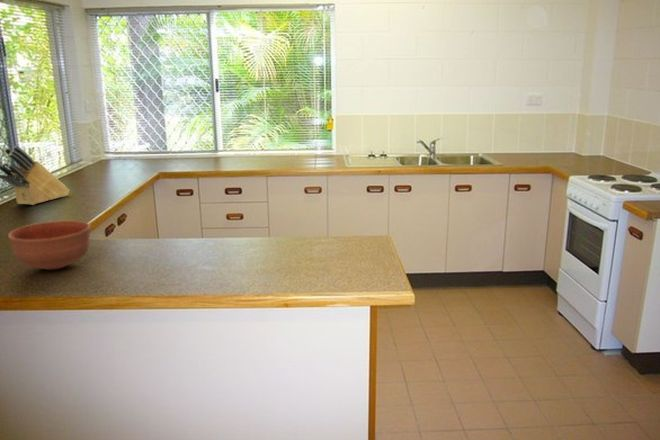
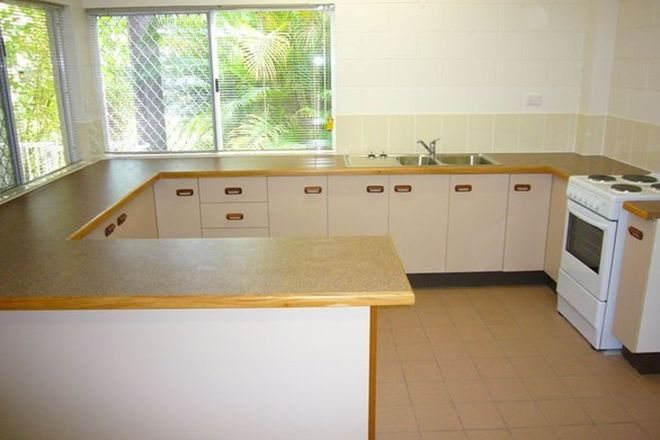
- bowl [7,220,92,271]
- knife block [0,145,71,206]
